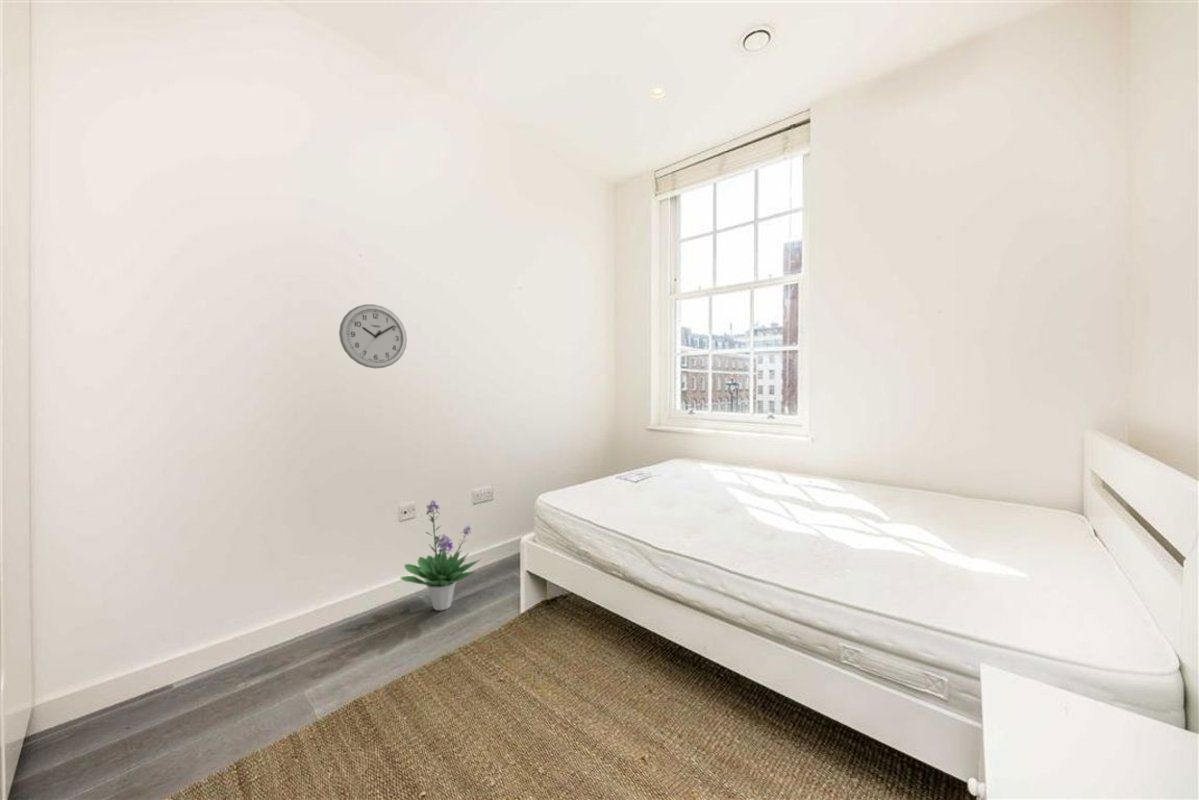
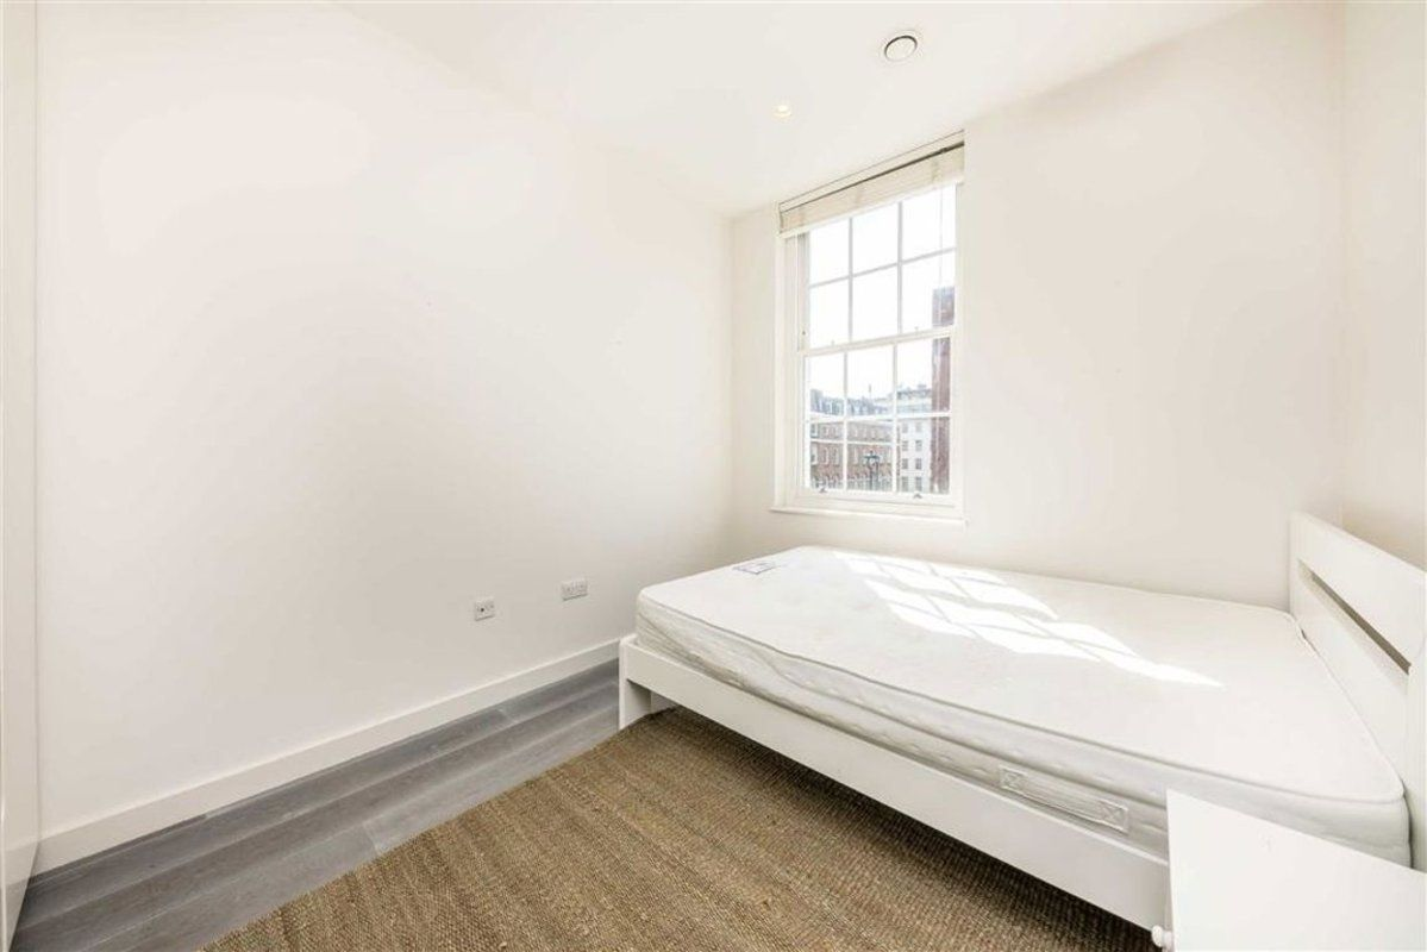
- potted plant [399,499,481,611]
- wall clock [338,303,408,369]
